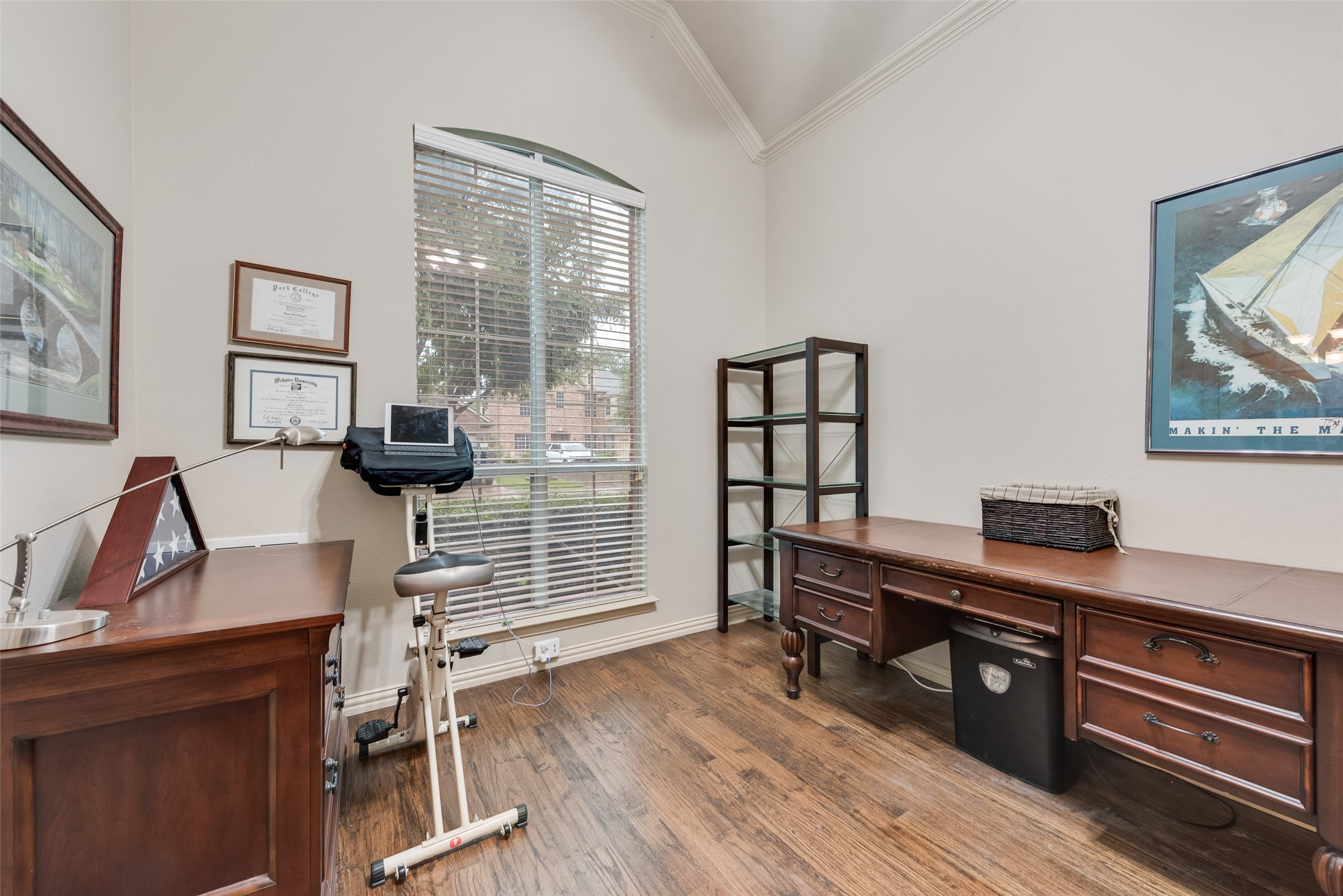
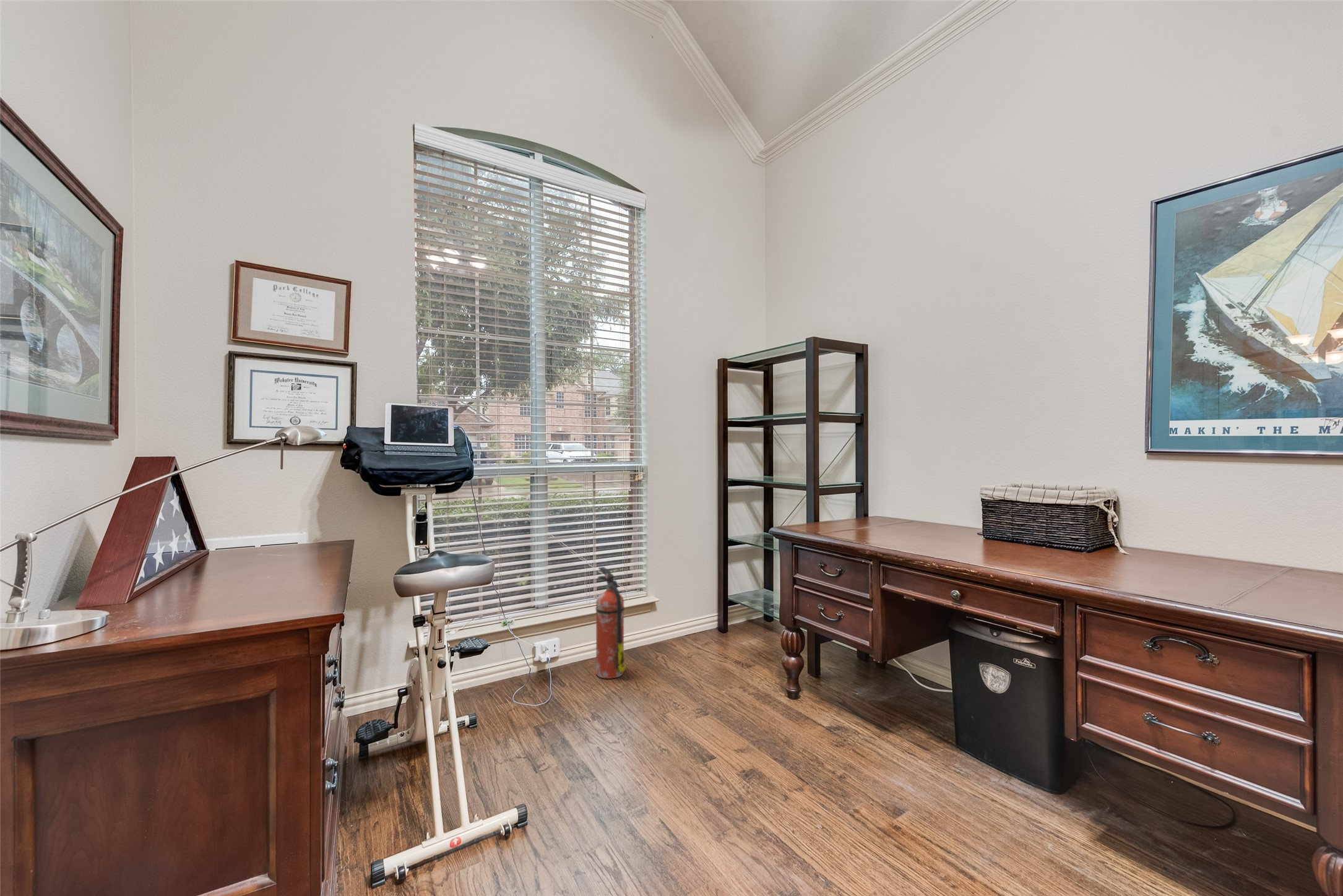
+ fire extinguisher [595,566,626,679]
